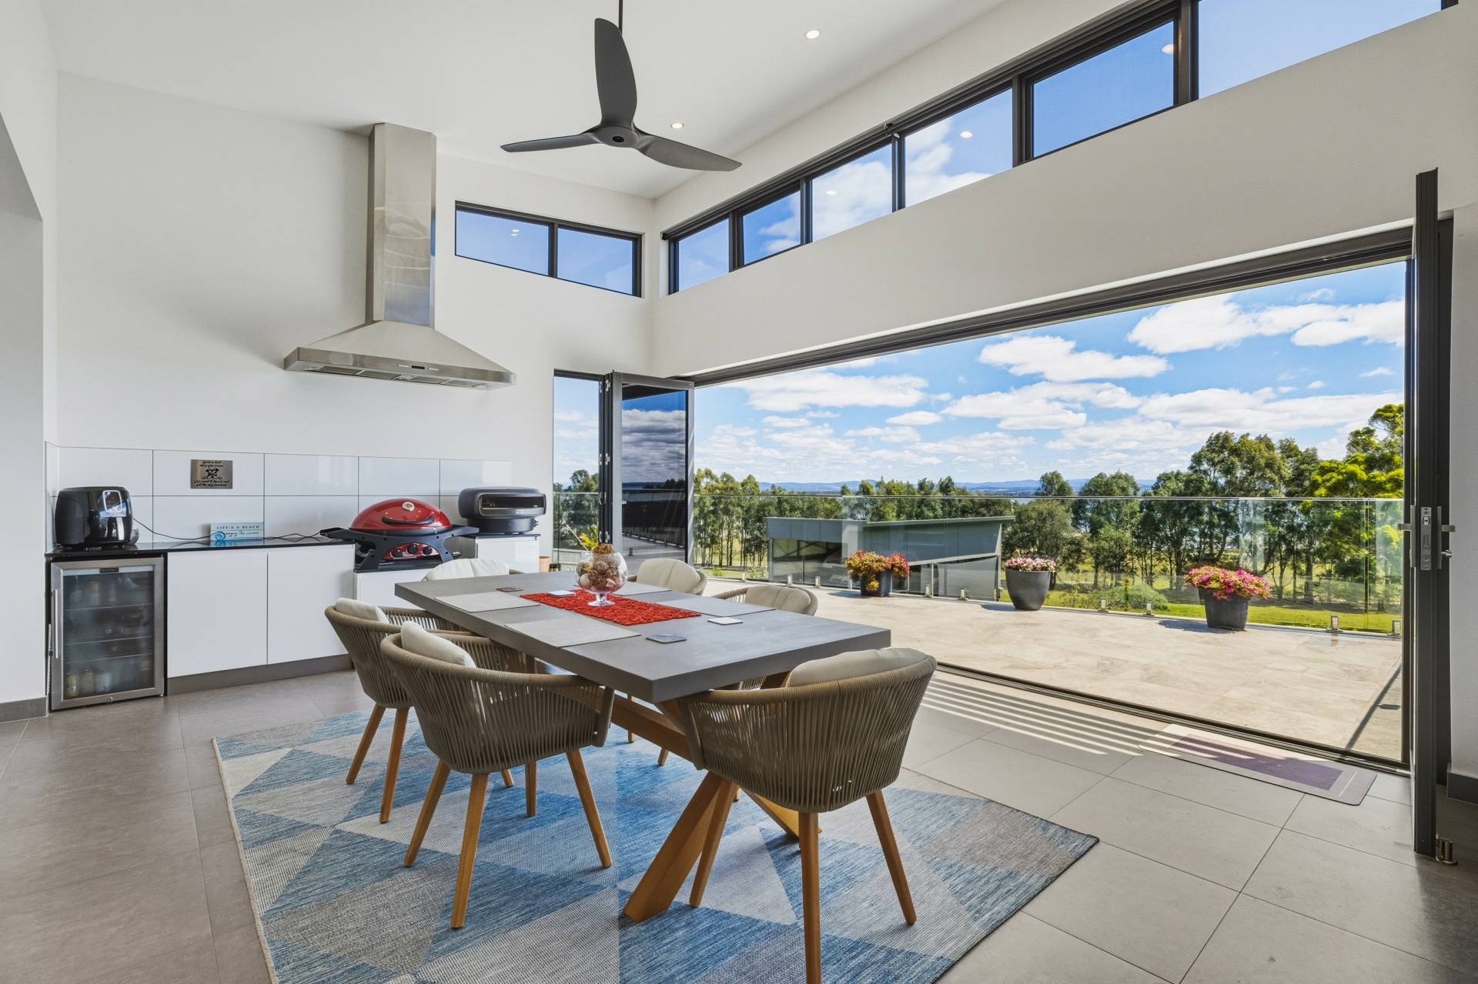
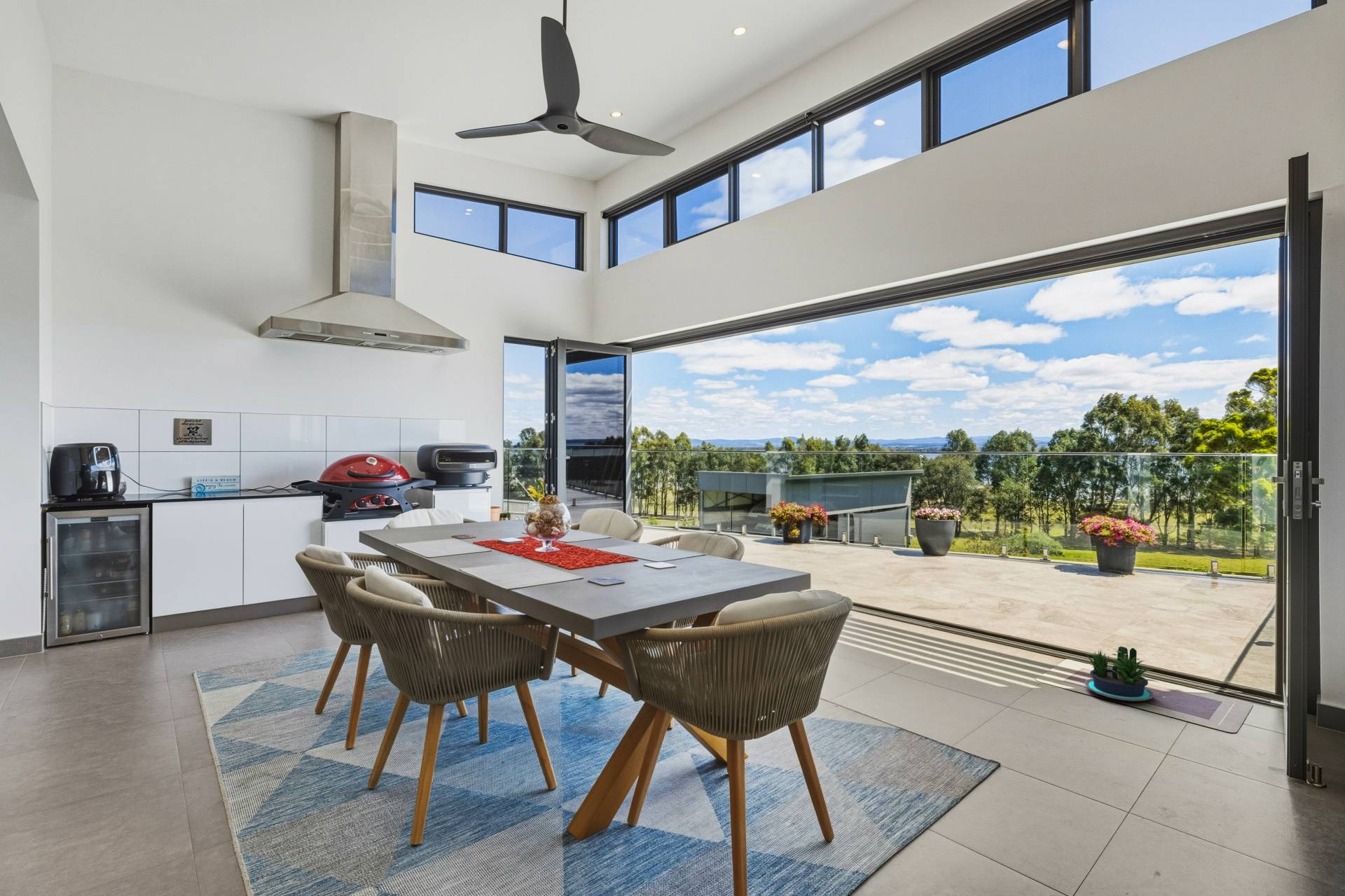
+ potted plant [1084,646,1159,702]
